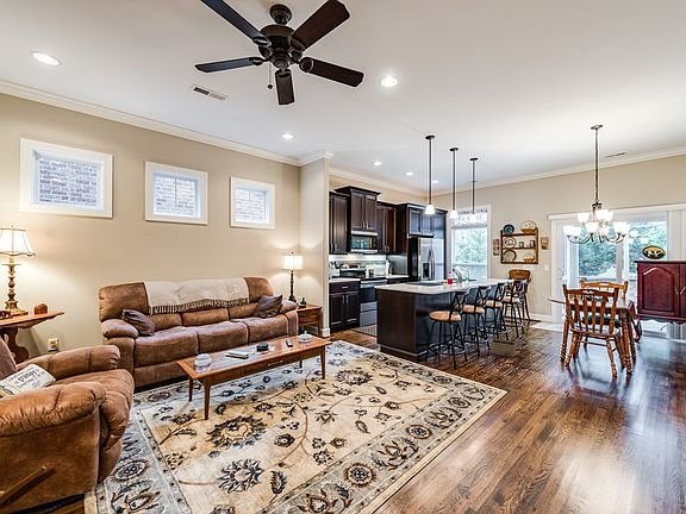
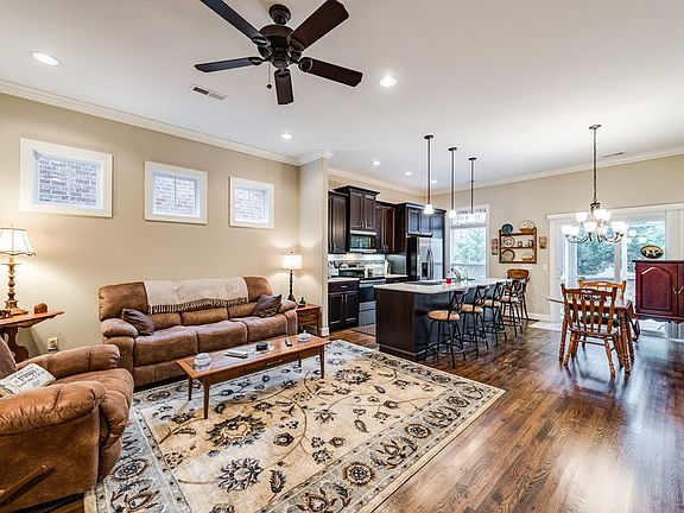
- basket [488,331,518,358]
